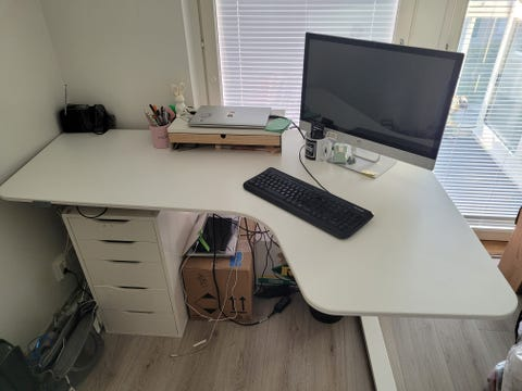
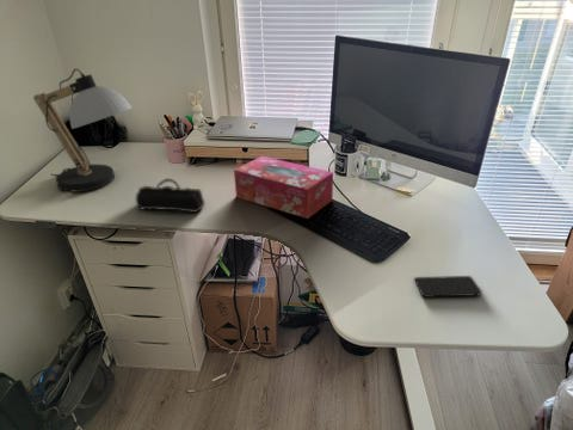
+ tissue box [233,155,334,220]
+ smartphone [414,275,483,299]
+ pencil case [135,178,205,214]
+ desk lamp [32,68,134,192]
